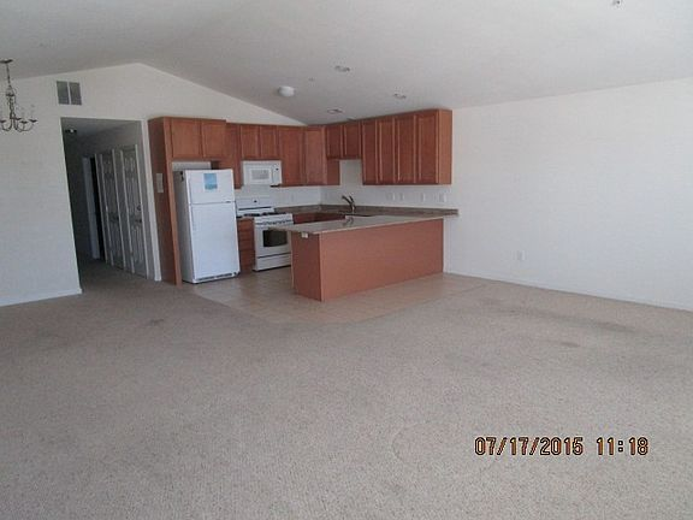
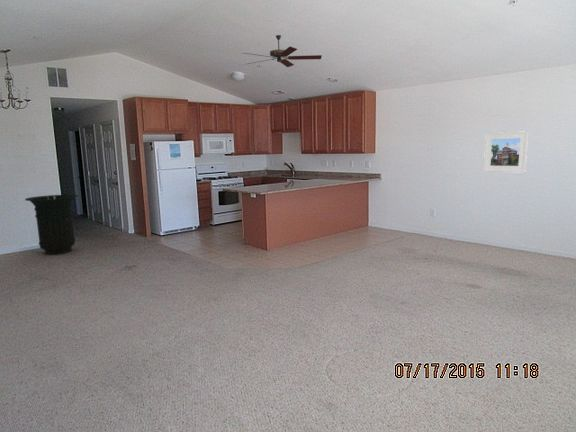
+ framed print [483,130,529,173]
+ ceiling fan [244,34,323,68]
+ trash can [24,194,79,256]
